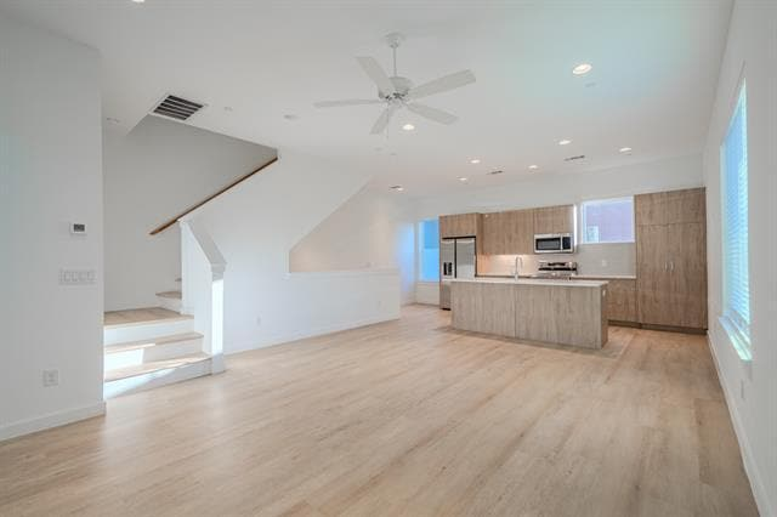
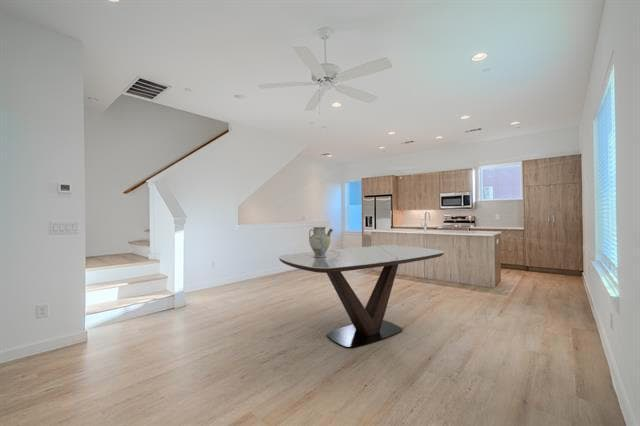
+ ceramic jug [308,226,334,258]
+ dining table [278,244,445,349]
